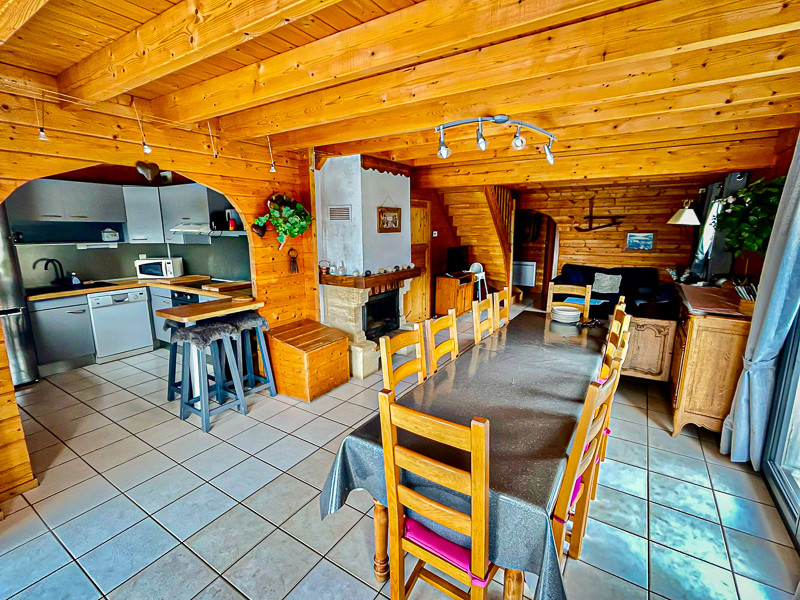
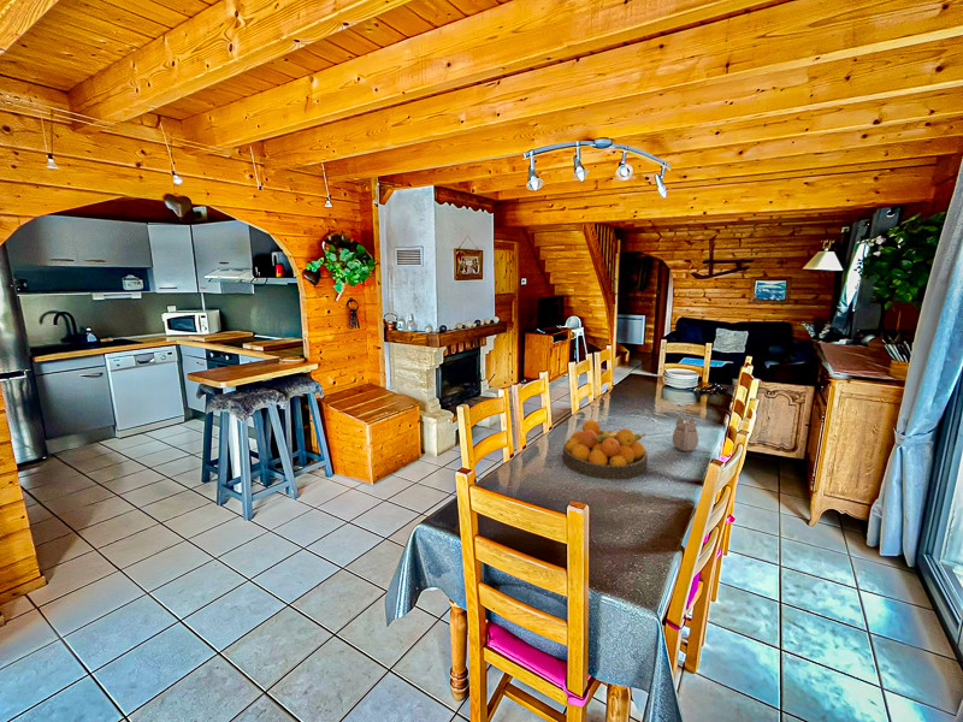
+ teapot [672,415,699,452]
+ fruit bowl [562,419,649,480]
